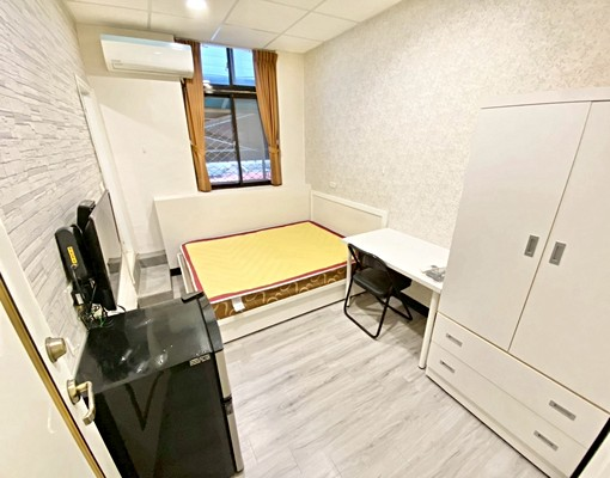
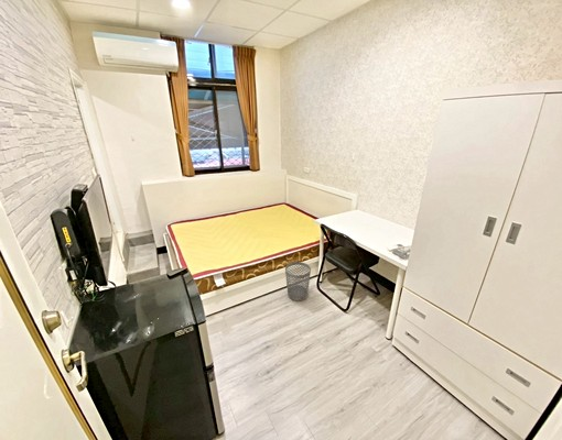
+ wastebasket [284,261,312,302]
